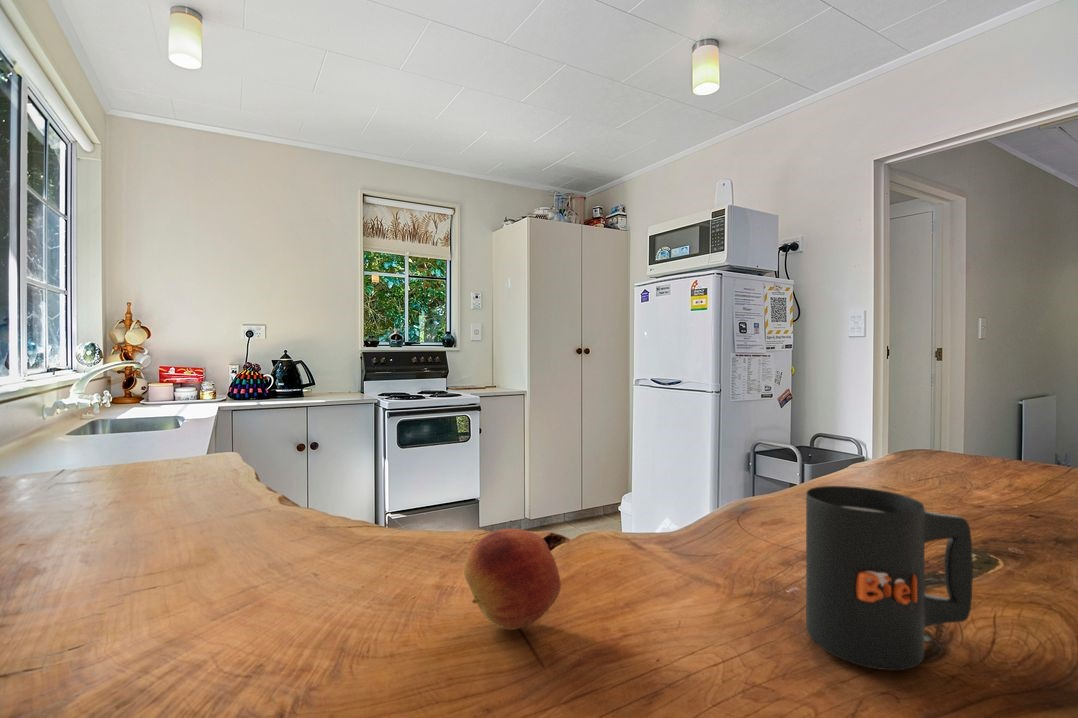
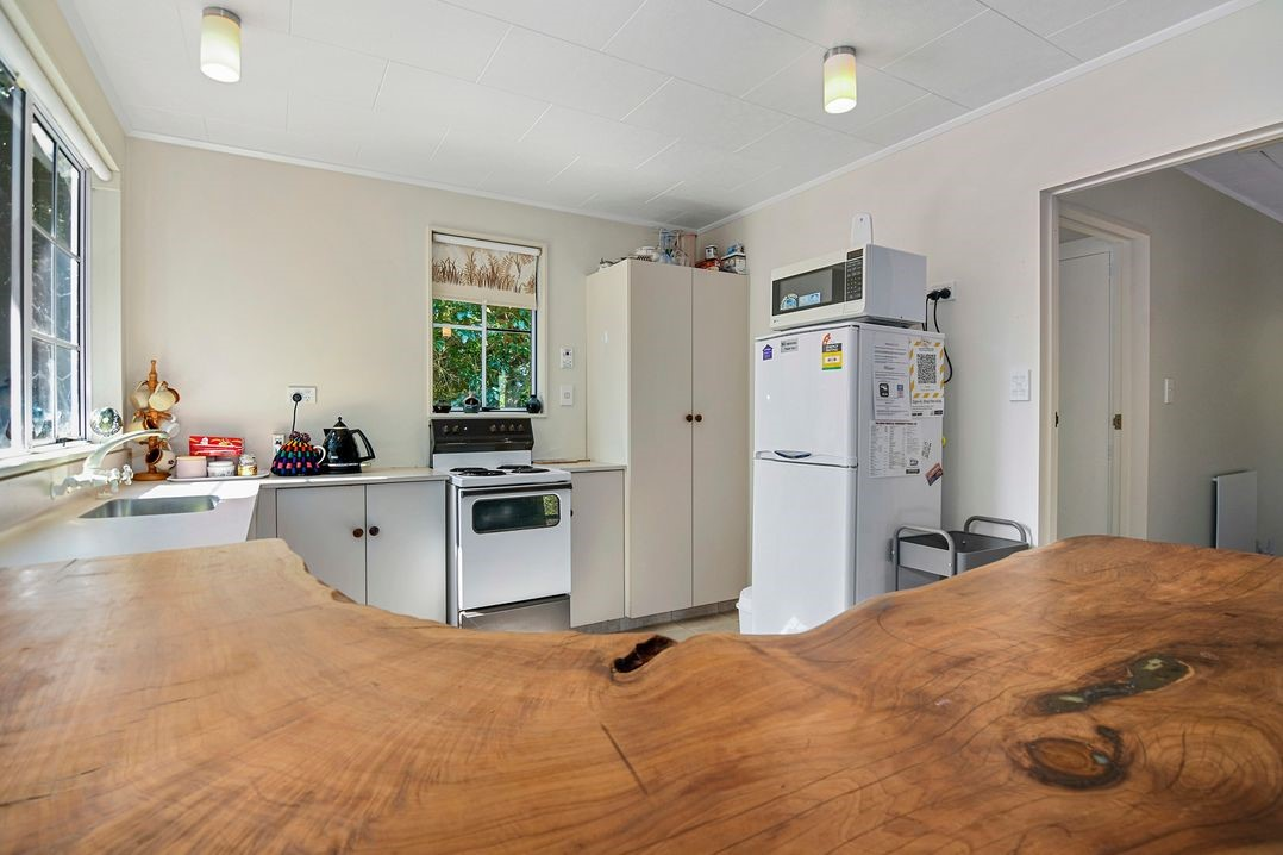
- mug [805,485,974,671]
- fruit [463,528,562,630]
